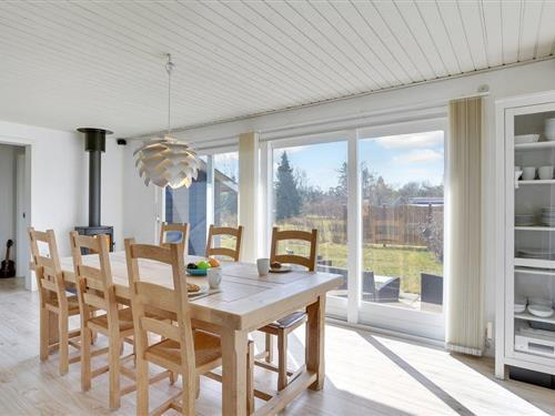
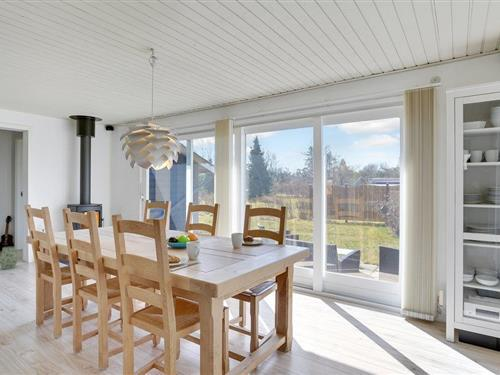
+ vase [0,246,19,270]
